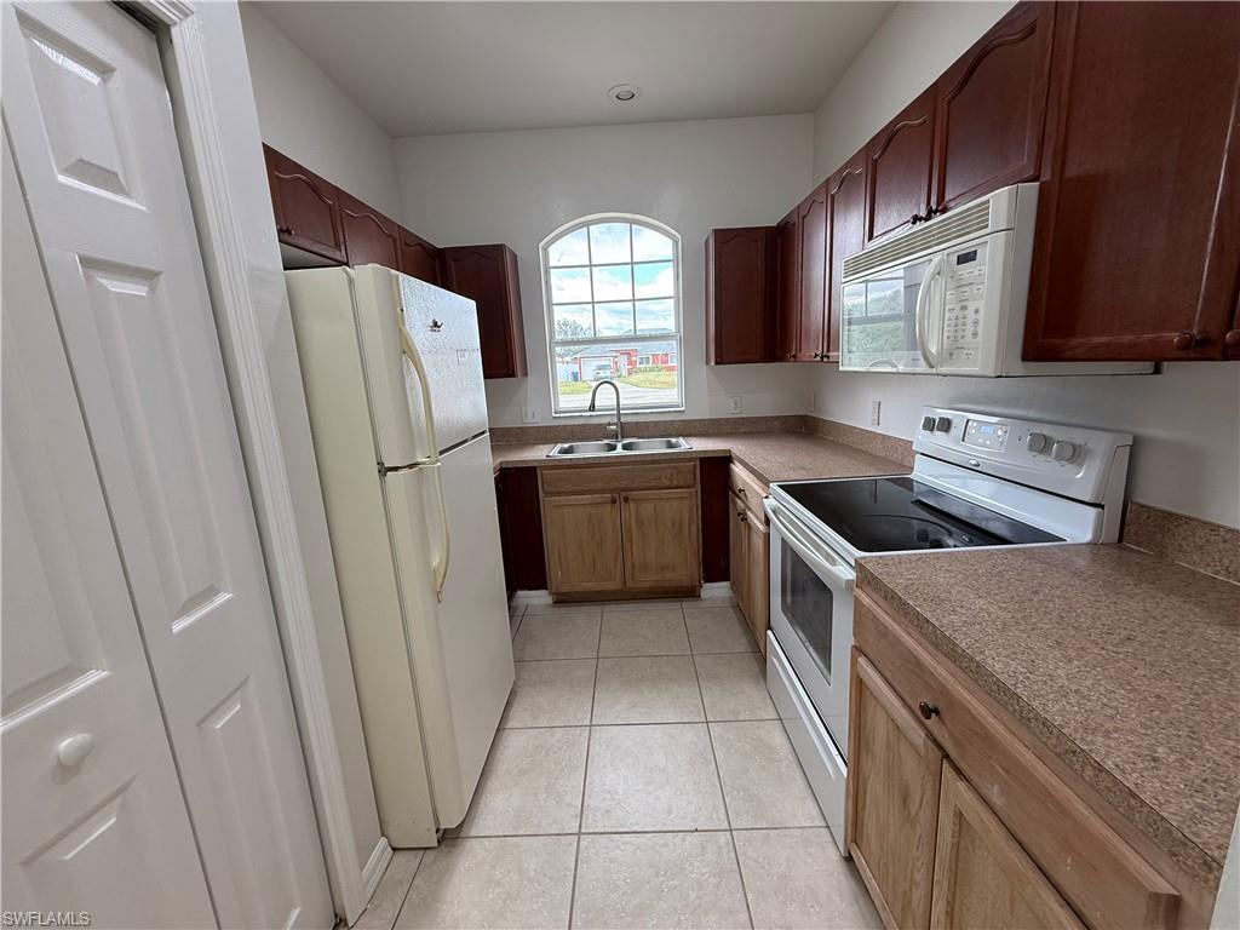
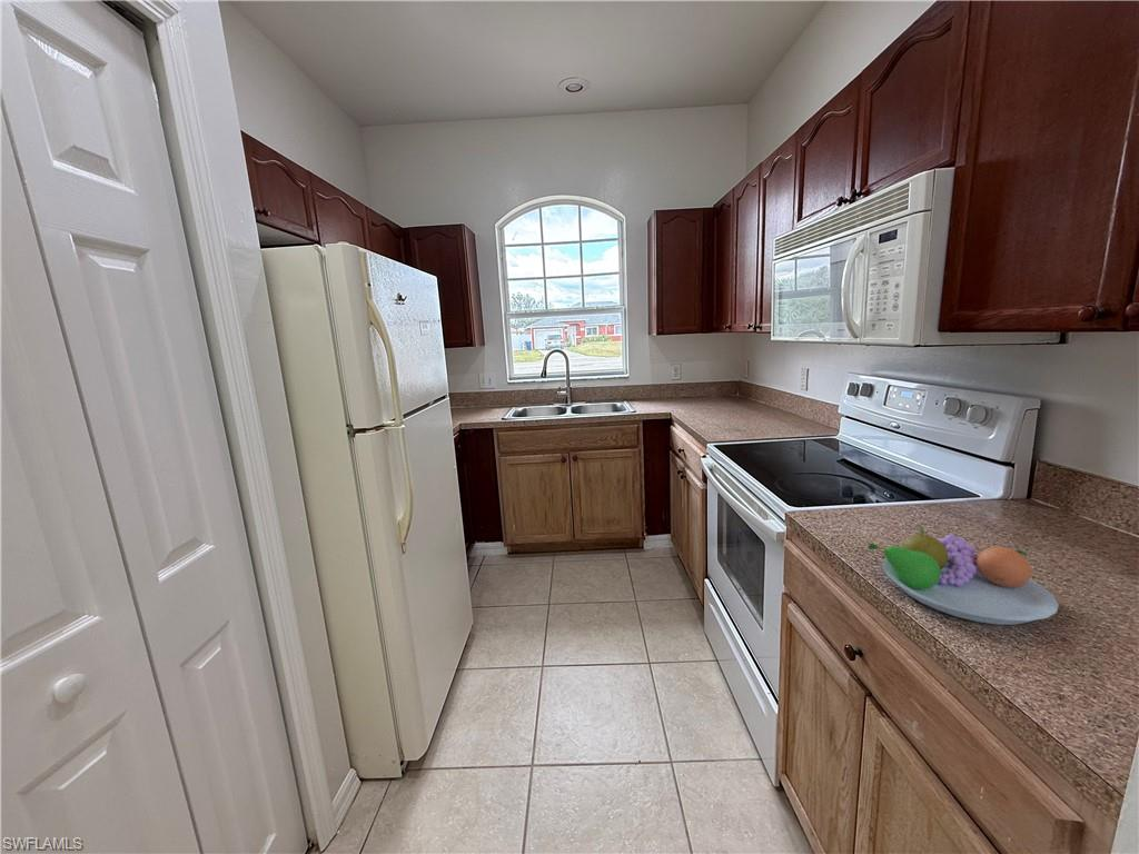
+ fruit bowl [866,524,1060,626]
